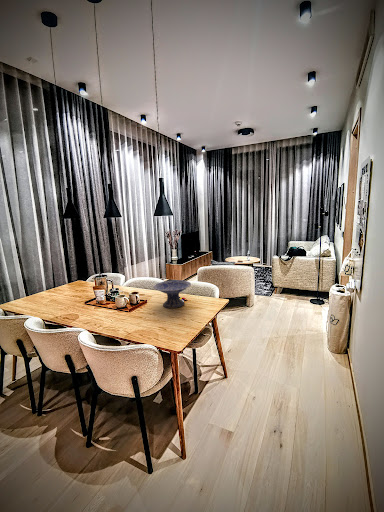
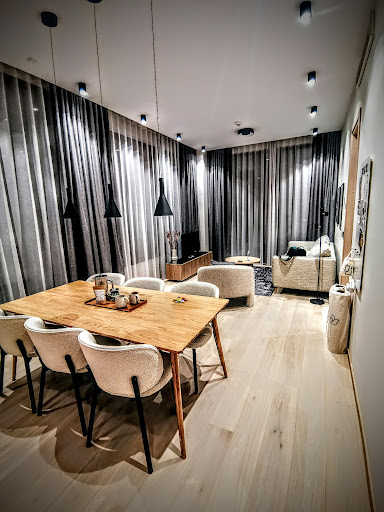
- decorative bowl [153,279,192,309]
